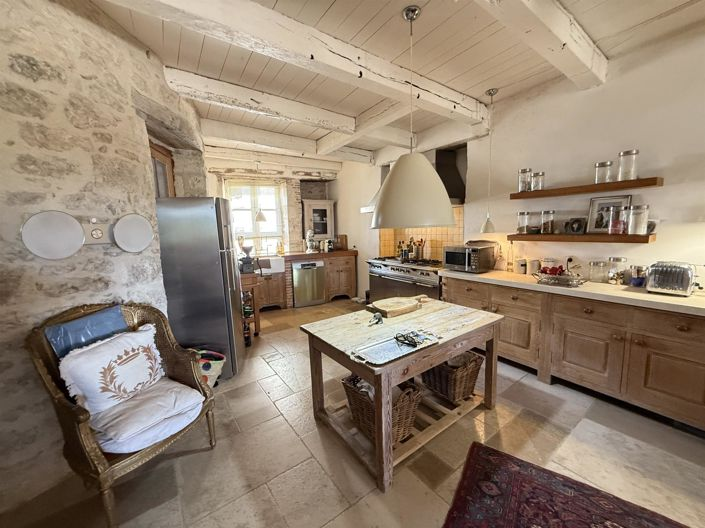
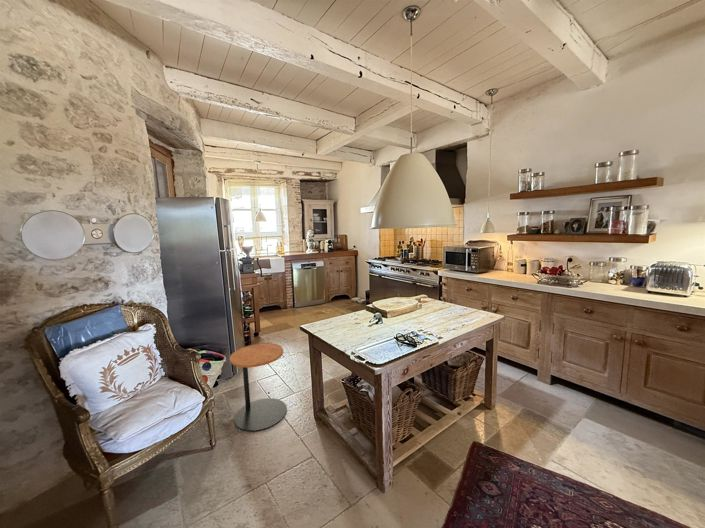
+ side table [229,342,288,432]
